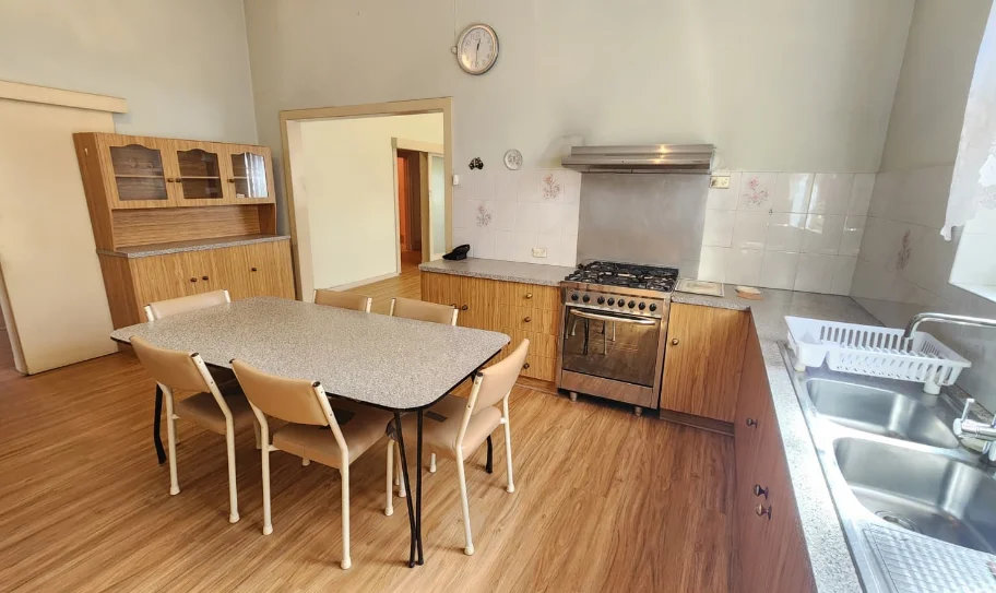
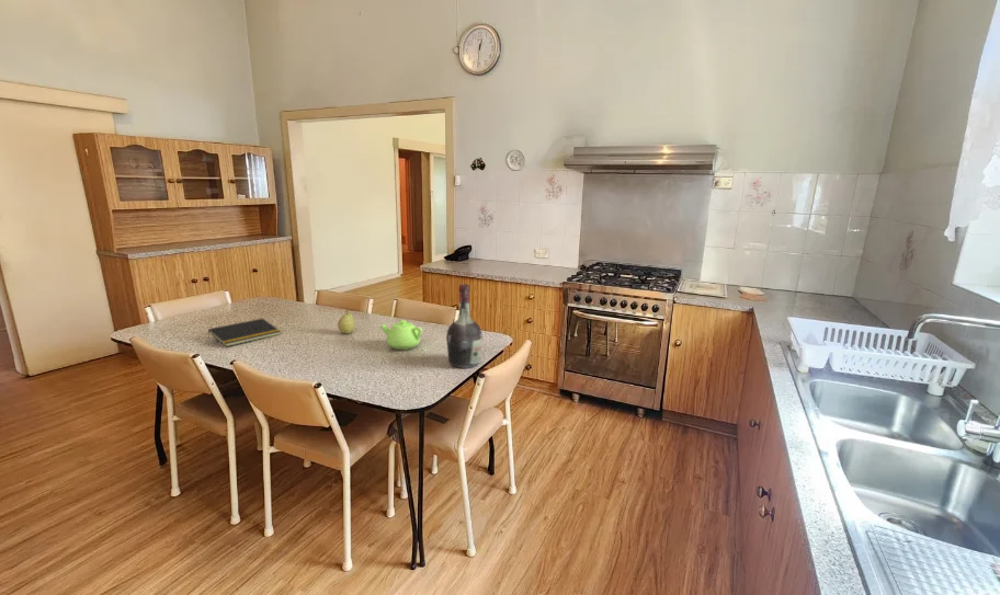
+ fruit [337,307,356,335]
+ cognac bottle [445,283,484,369]
+ notepad [206,318,282,347]
+ teapot [379,319,423,352]
